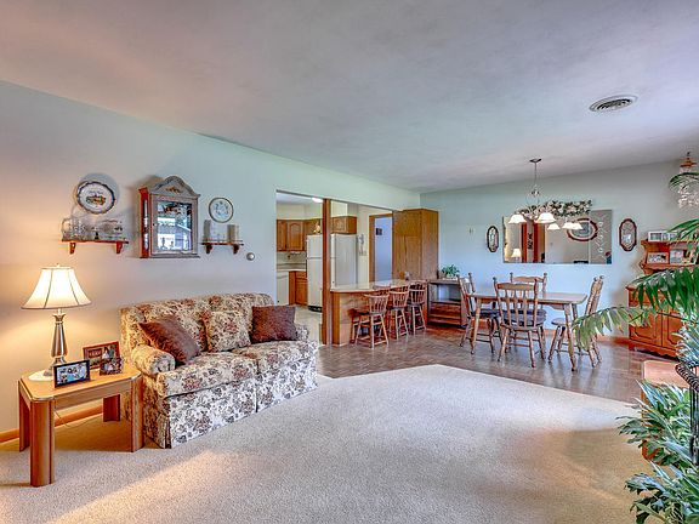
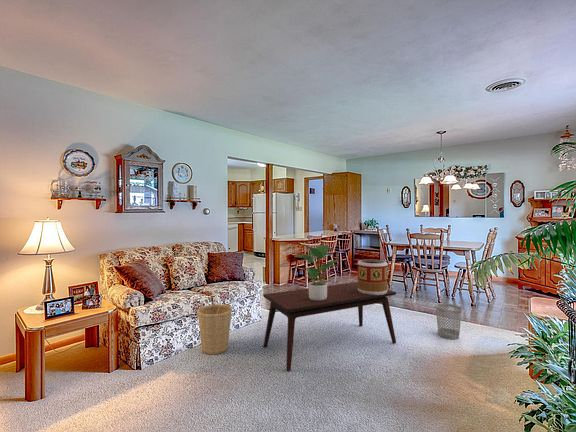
+ basket [196,298,233,355]
+ wastebasket [435,303,463,340]
+ coffee table [262,281,397,372]
+ potted plant [294,244,340,301]
+ decorative container [357,259,388,295]
